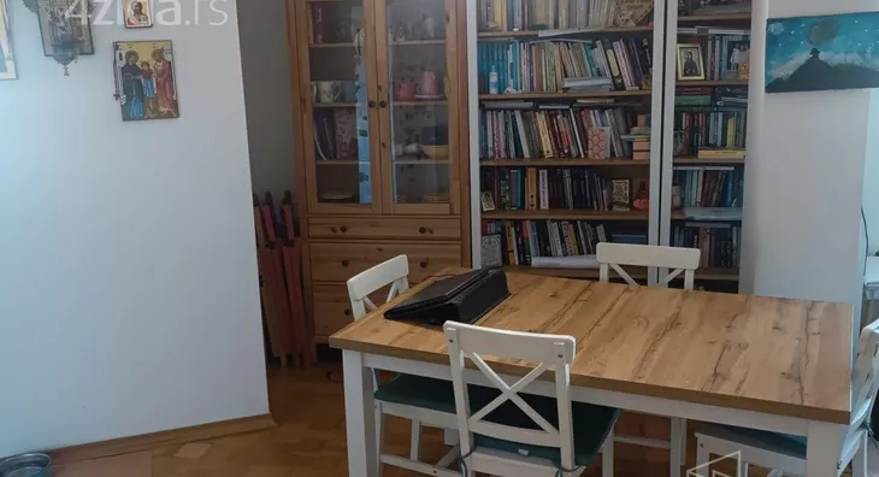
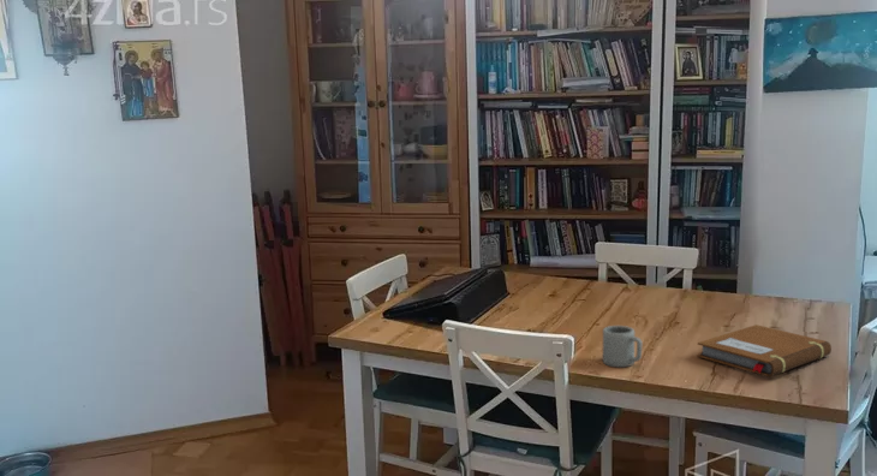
+ cup [602,325,644,368]
+ notebook [696,323,833,377]
